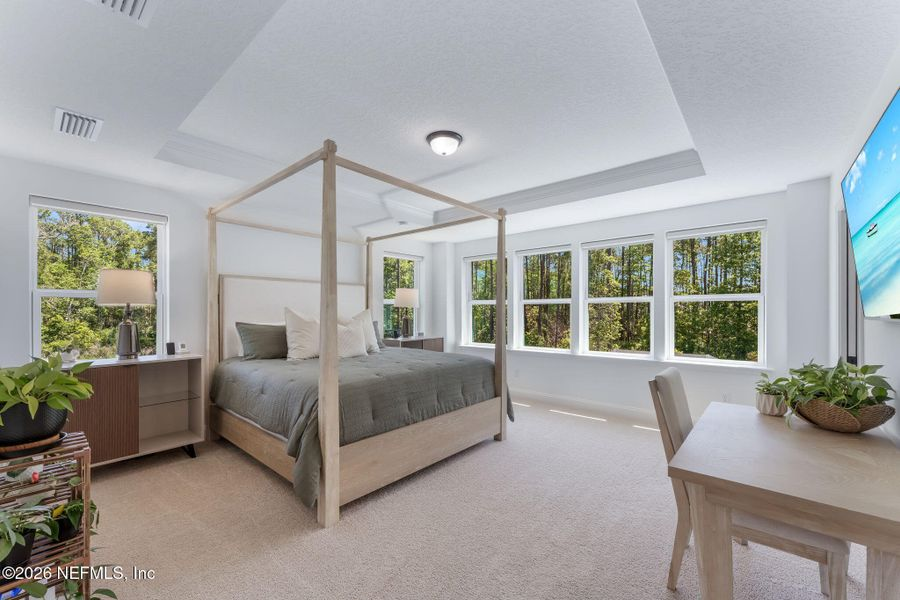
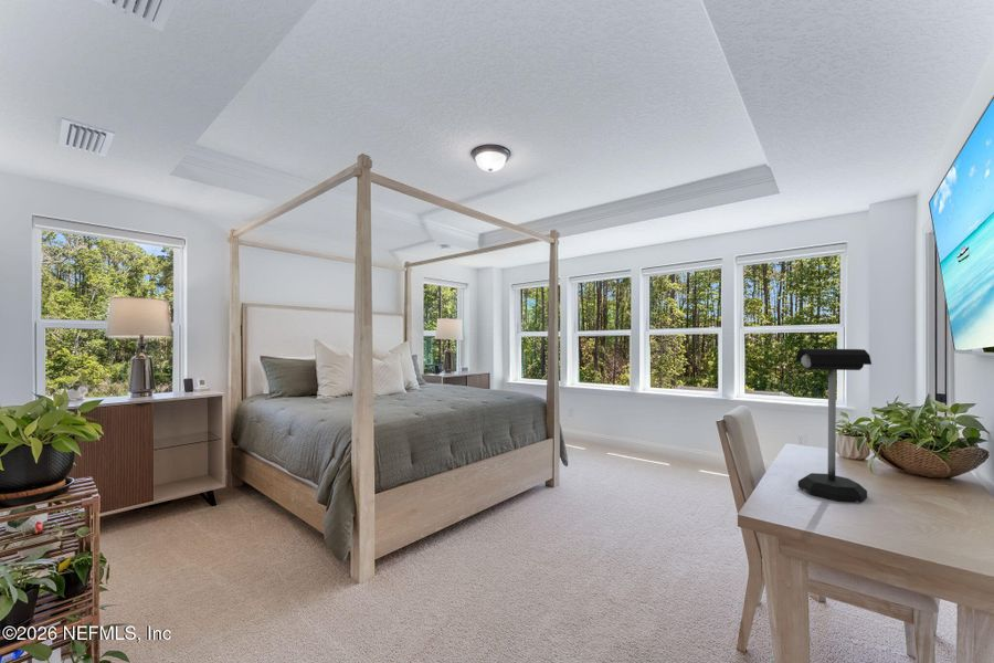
+ mailbox [795,348,873,504]
